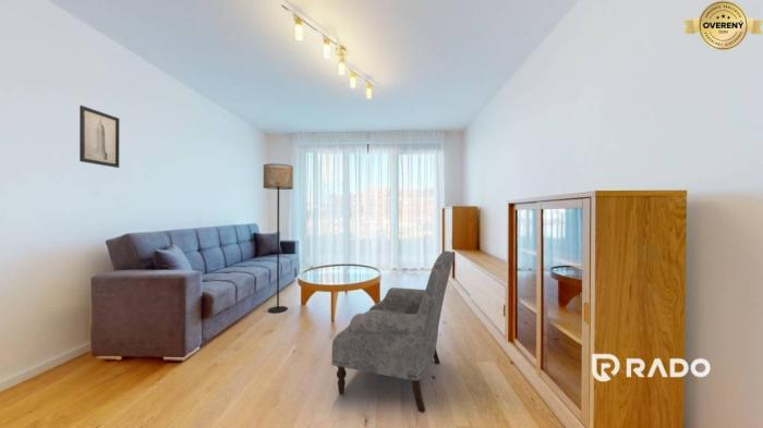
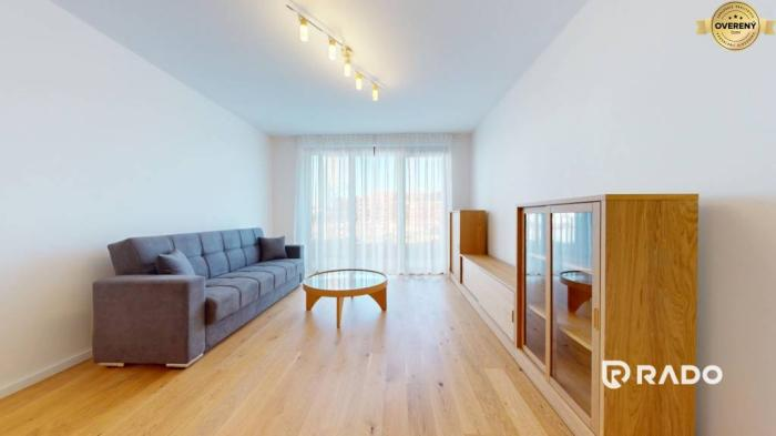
- wall art [78,105,120,169]
- armchair [330,249,456,414]
- floor lamp [263,162,294,314]
